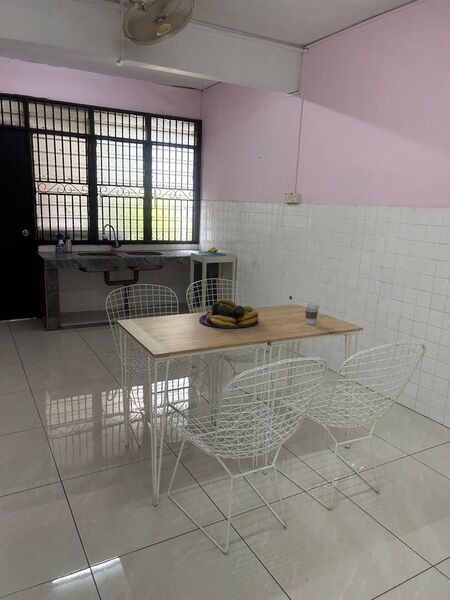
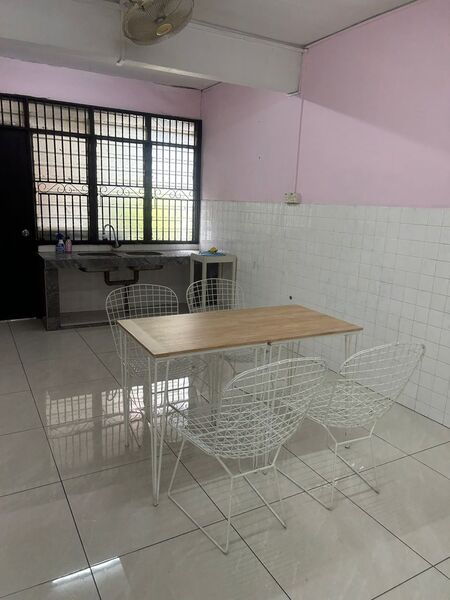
- coffee cup [303,301,321,326]
- fruit bowl [198,298,260,329]
